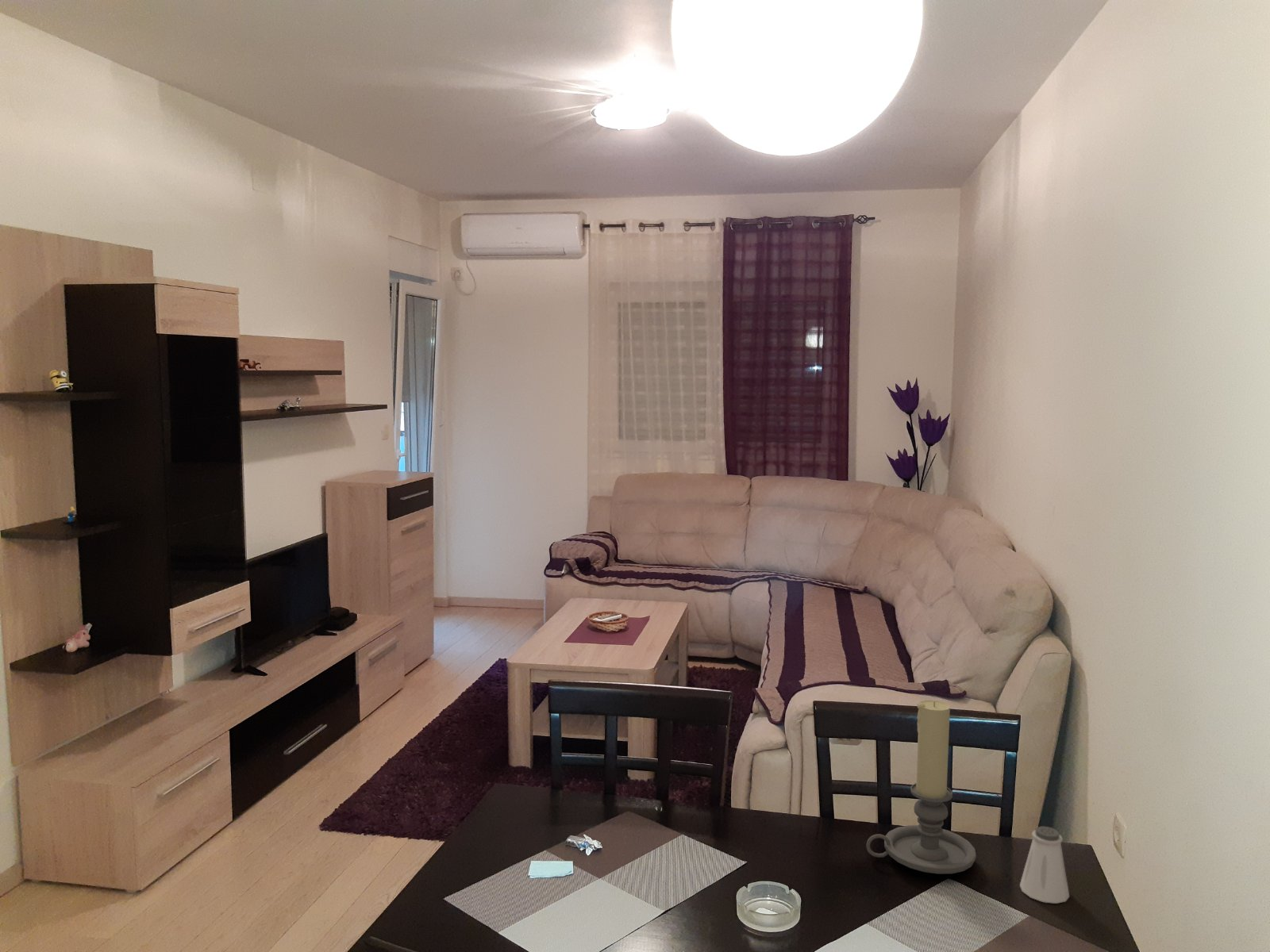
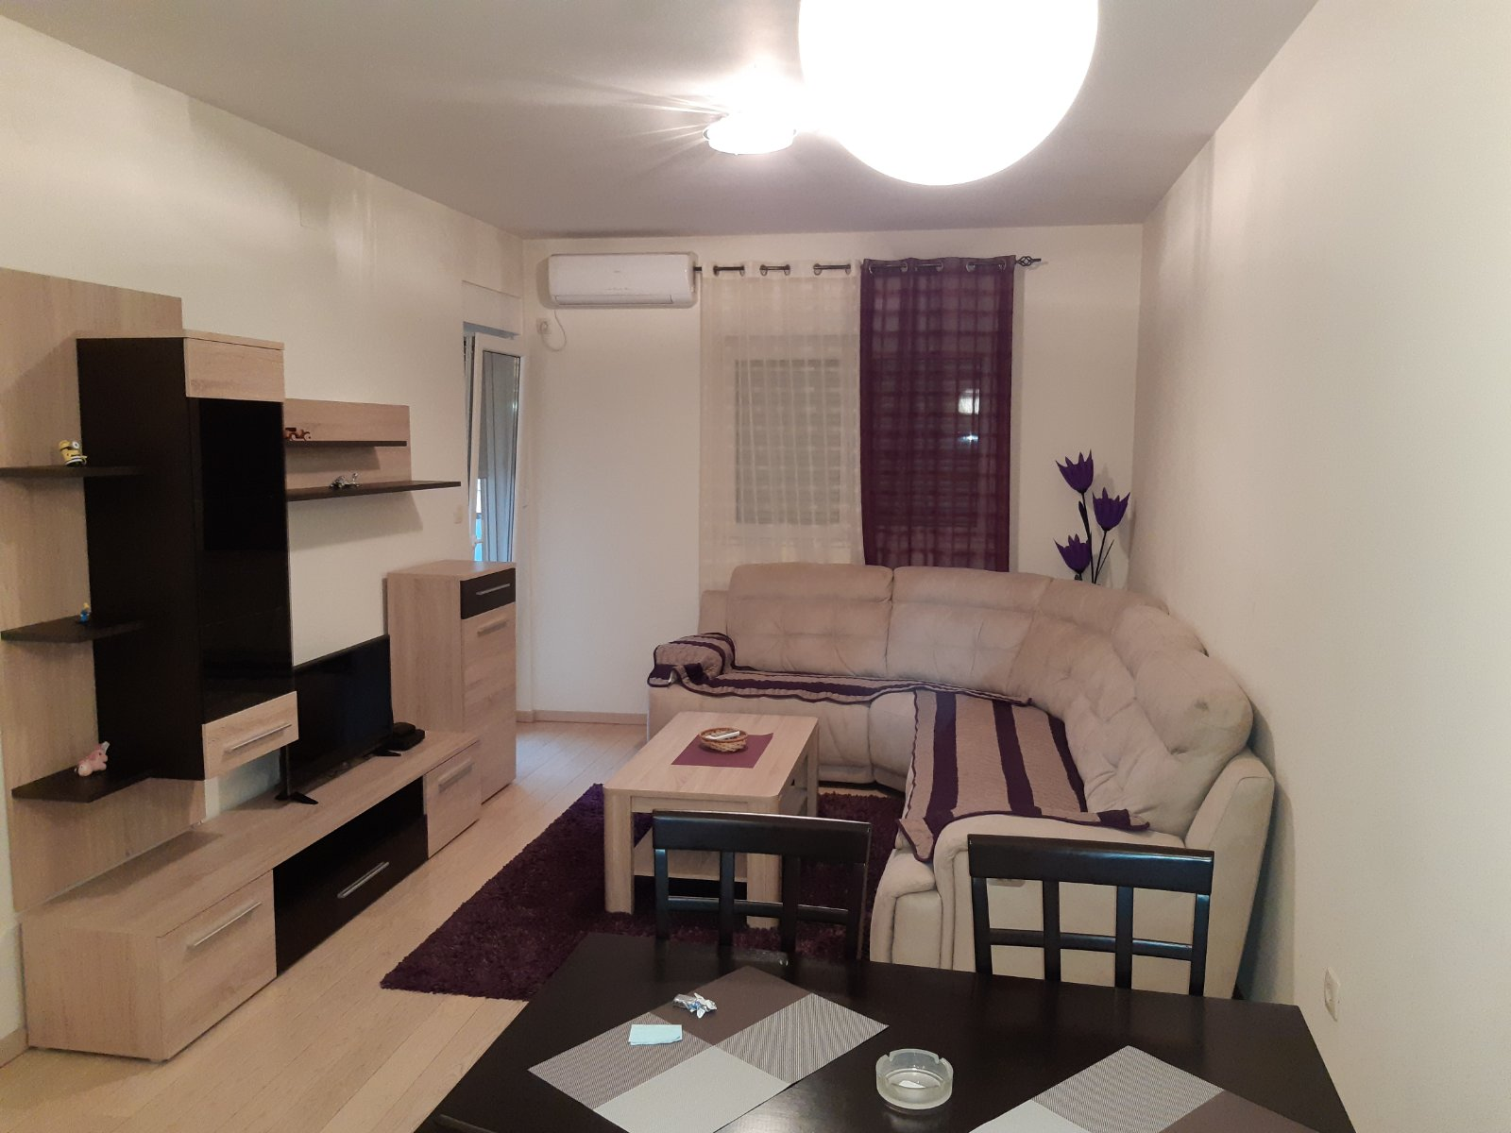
- saltshaker [1019,826,1070,904]
- candle holder [865,700,977,875]
